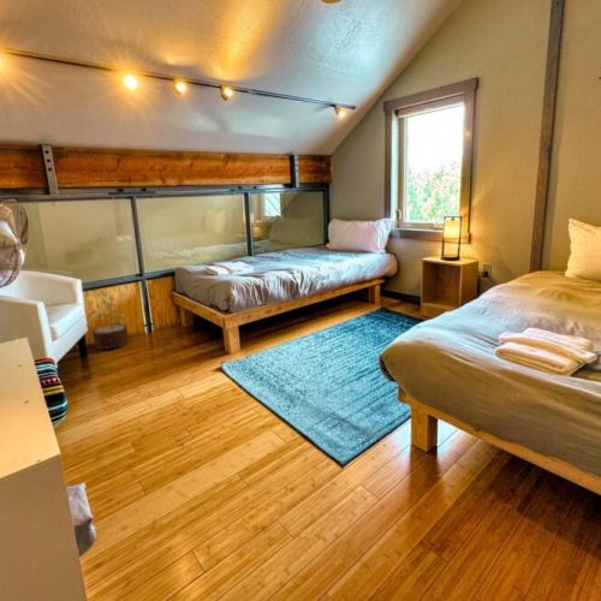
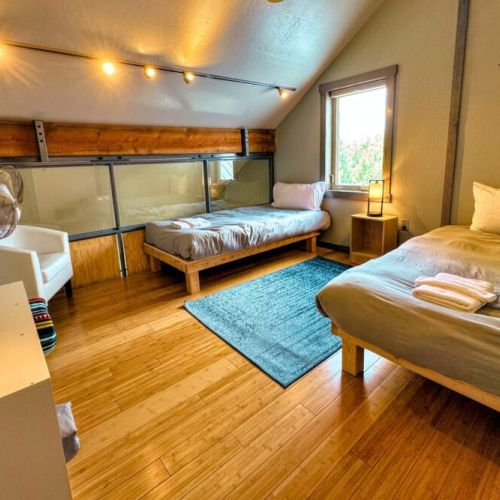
- decorative plant [84,288,130,351]
